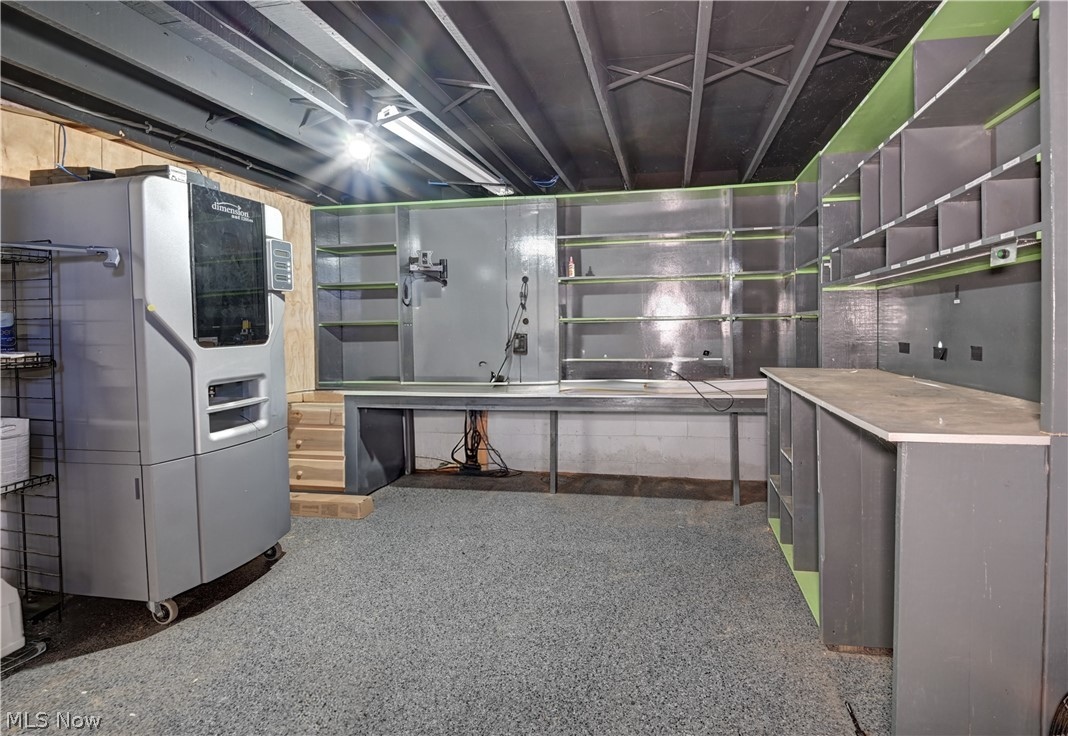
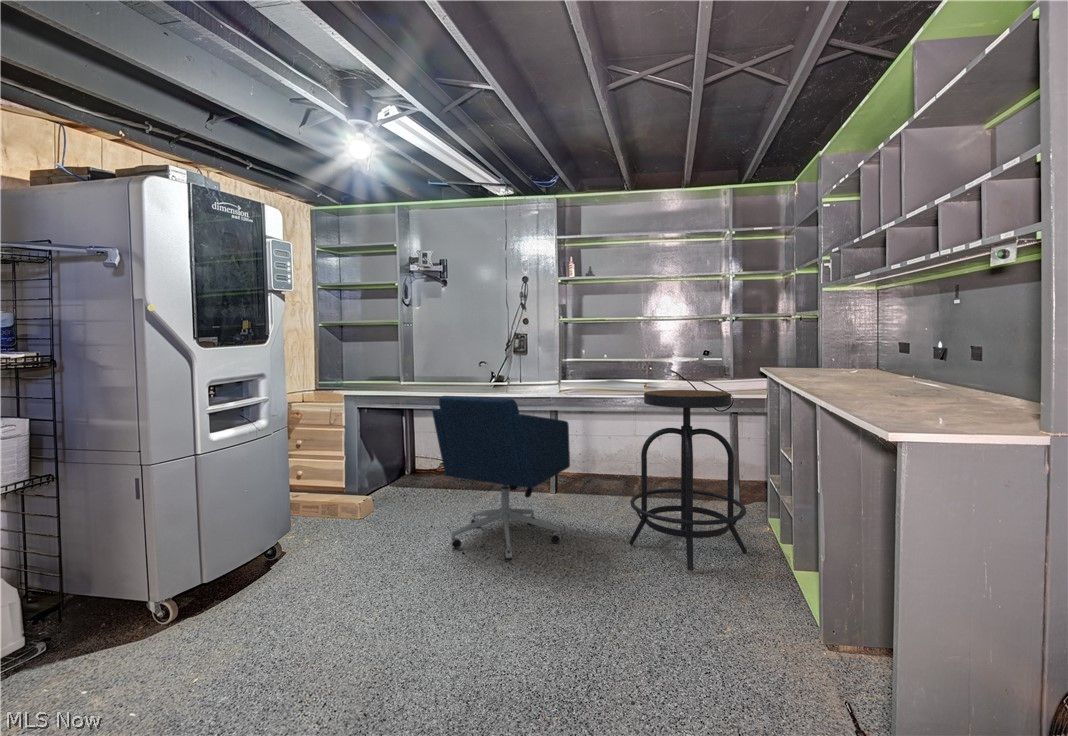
+ bar stool [628,389,748,572]
+ office chair [431,395,571,561]
